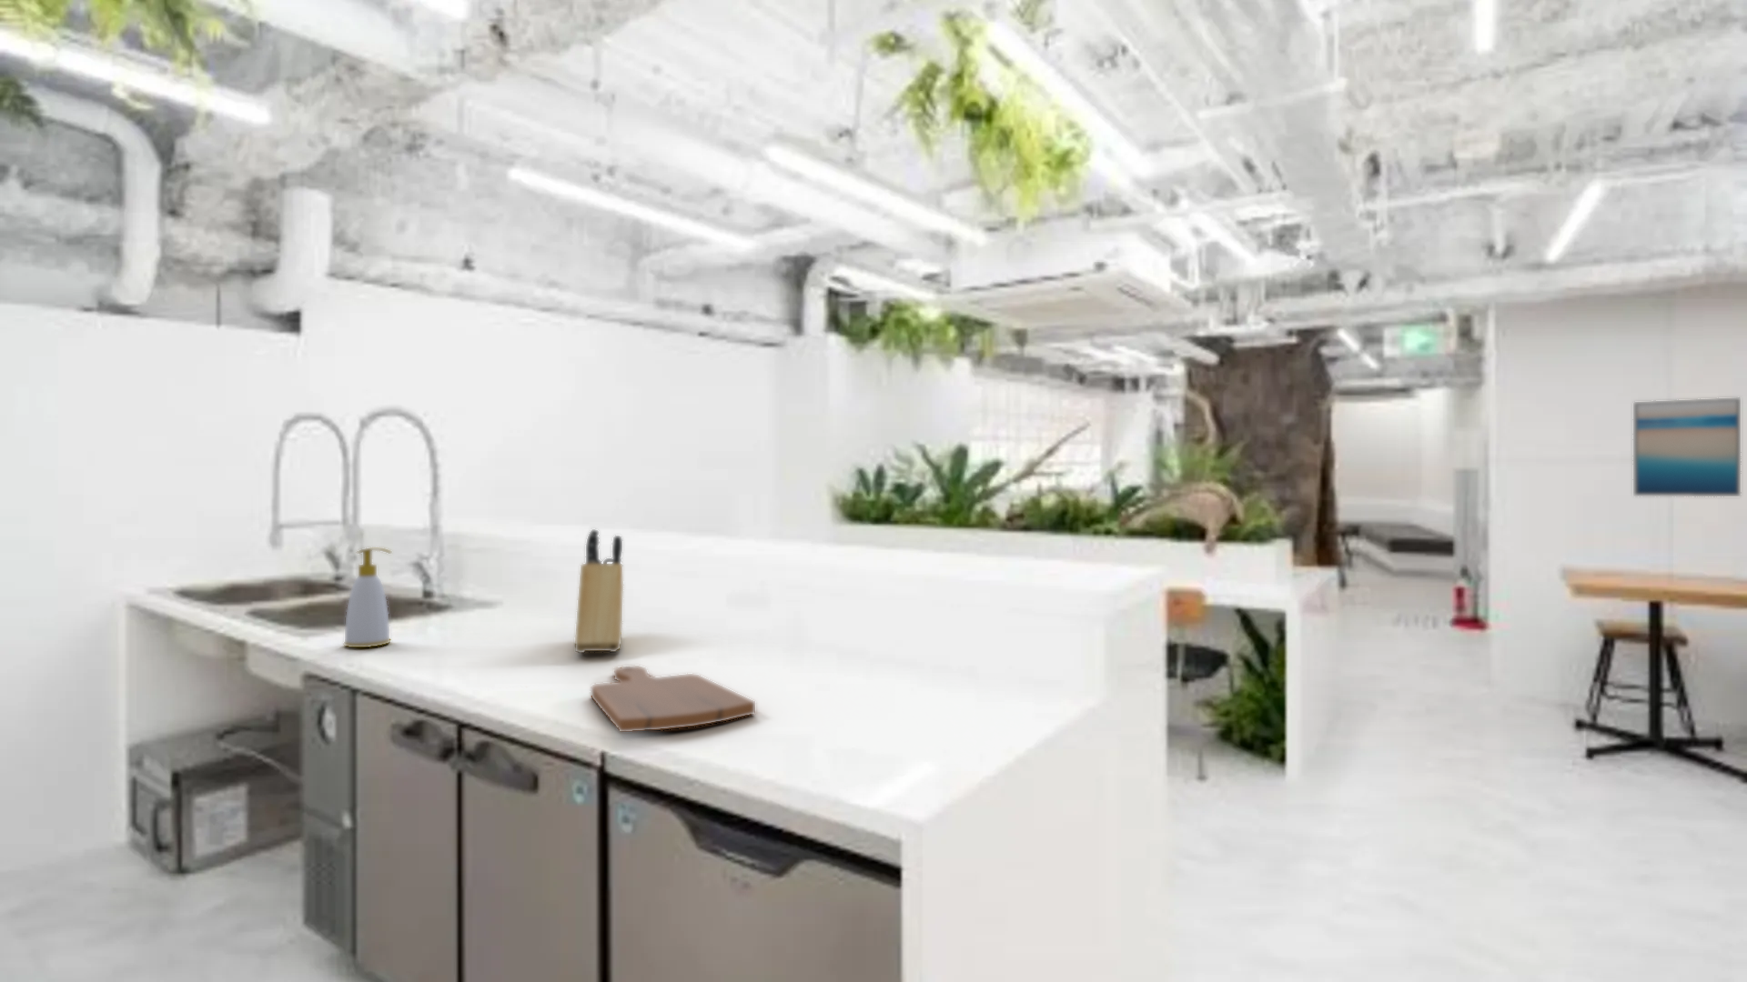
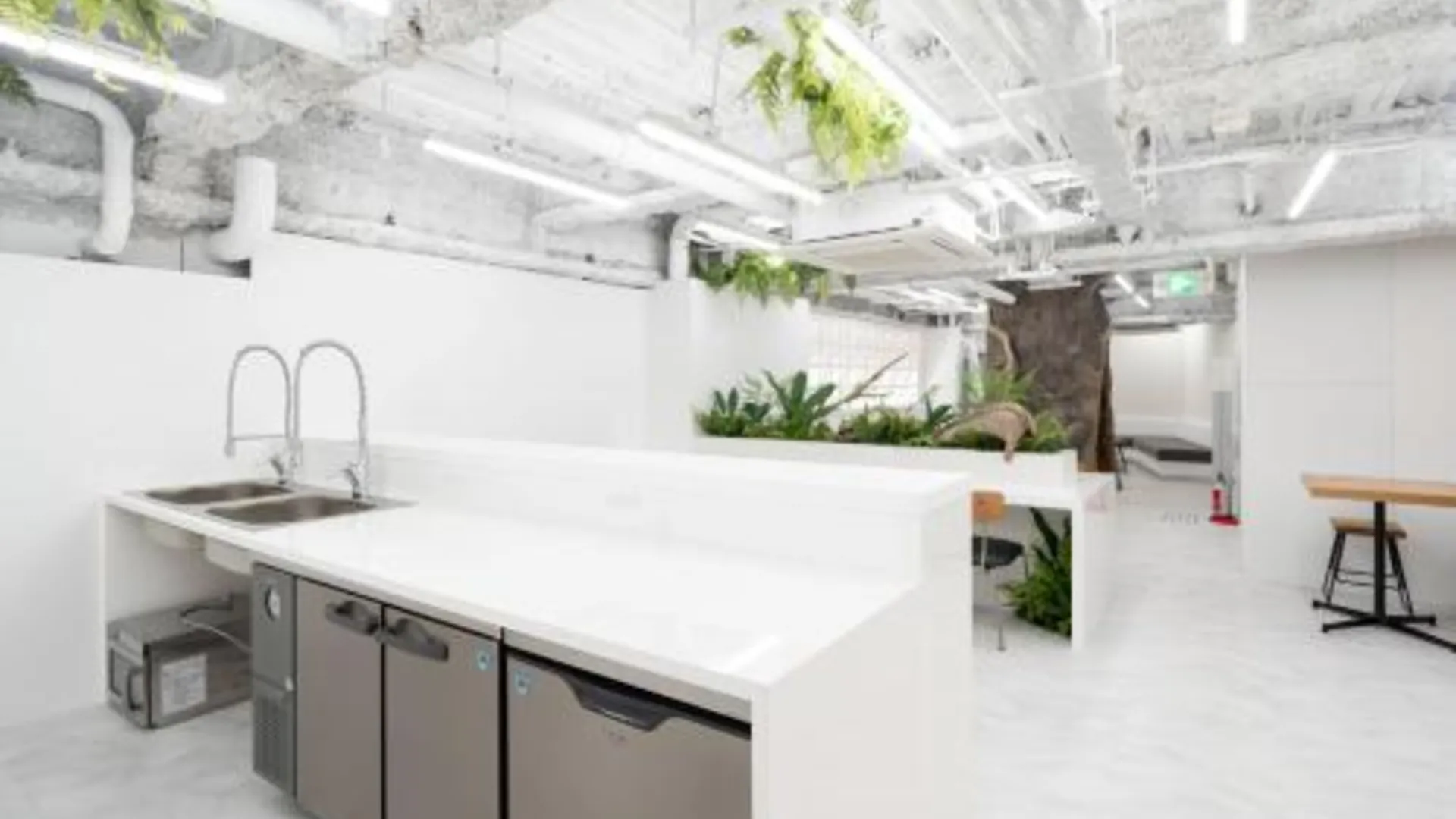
- soap bottle [343,548,394,649]
- cutting board [590,664,756,733]
- wall art [1632,397,1741,498]
- knife block [575,529,624,653]
